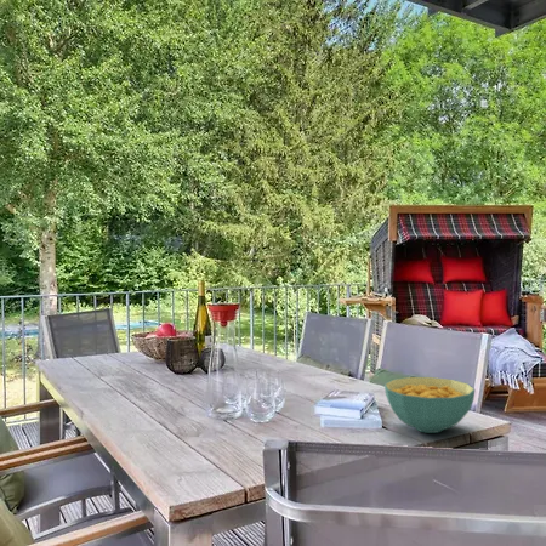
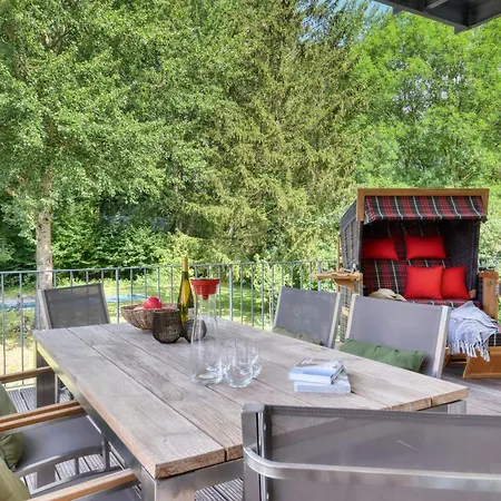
- cereal bowl [383,376,476,434]
